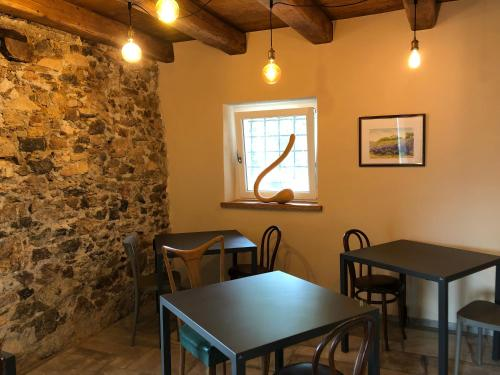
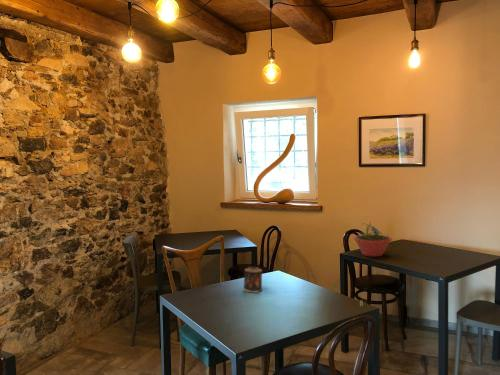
+ candle [242,266,263,294]
+ potted flower [353,221,393,257]
